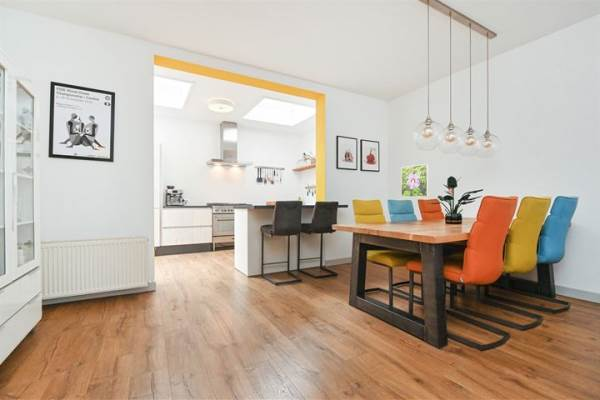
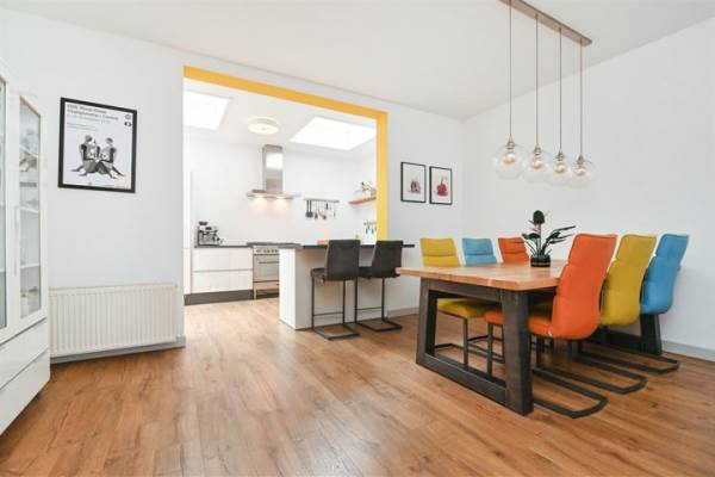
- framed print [400,163,429,198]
